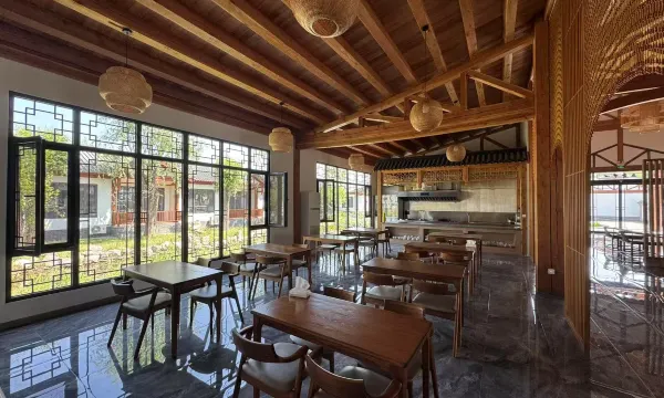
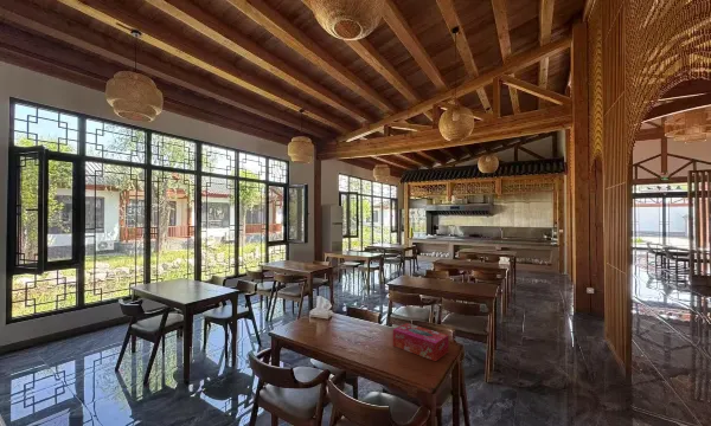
+ tissue box [392,322,449,362]
